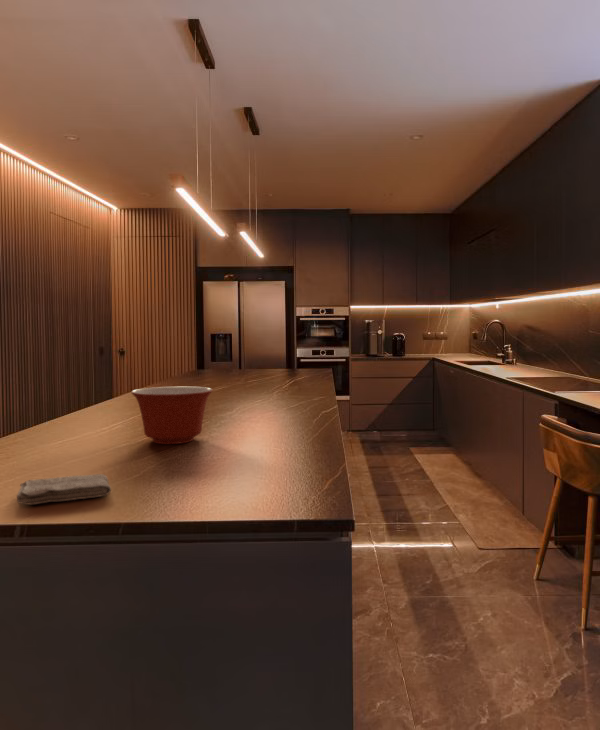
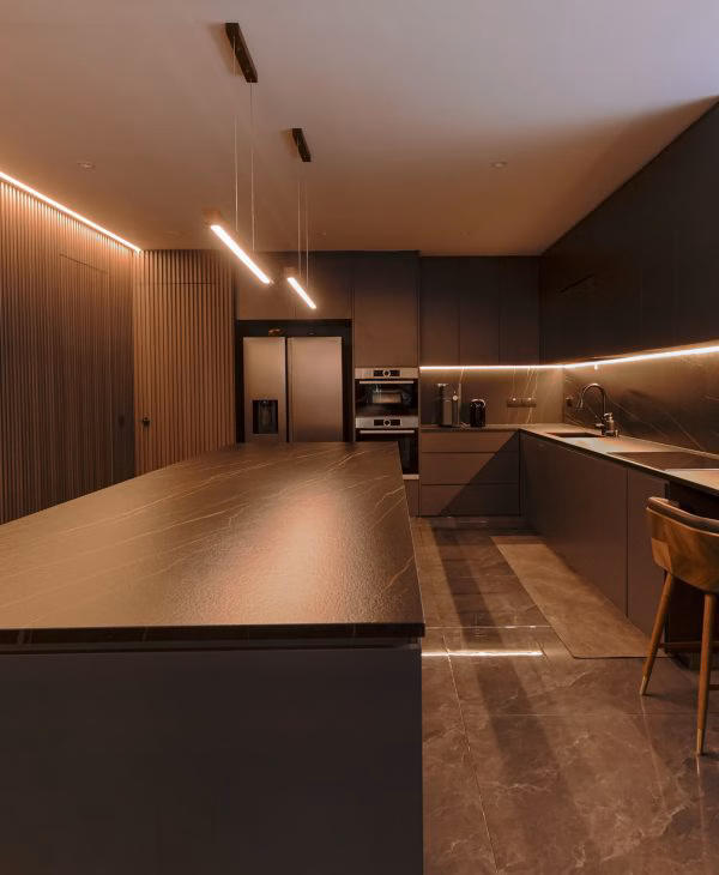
- washcloth [16,473,112,506]
- mixing bowl [130,386,214,445]
